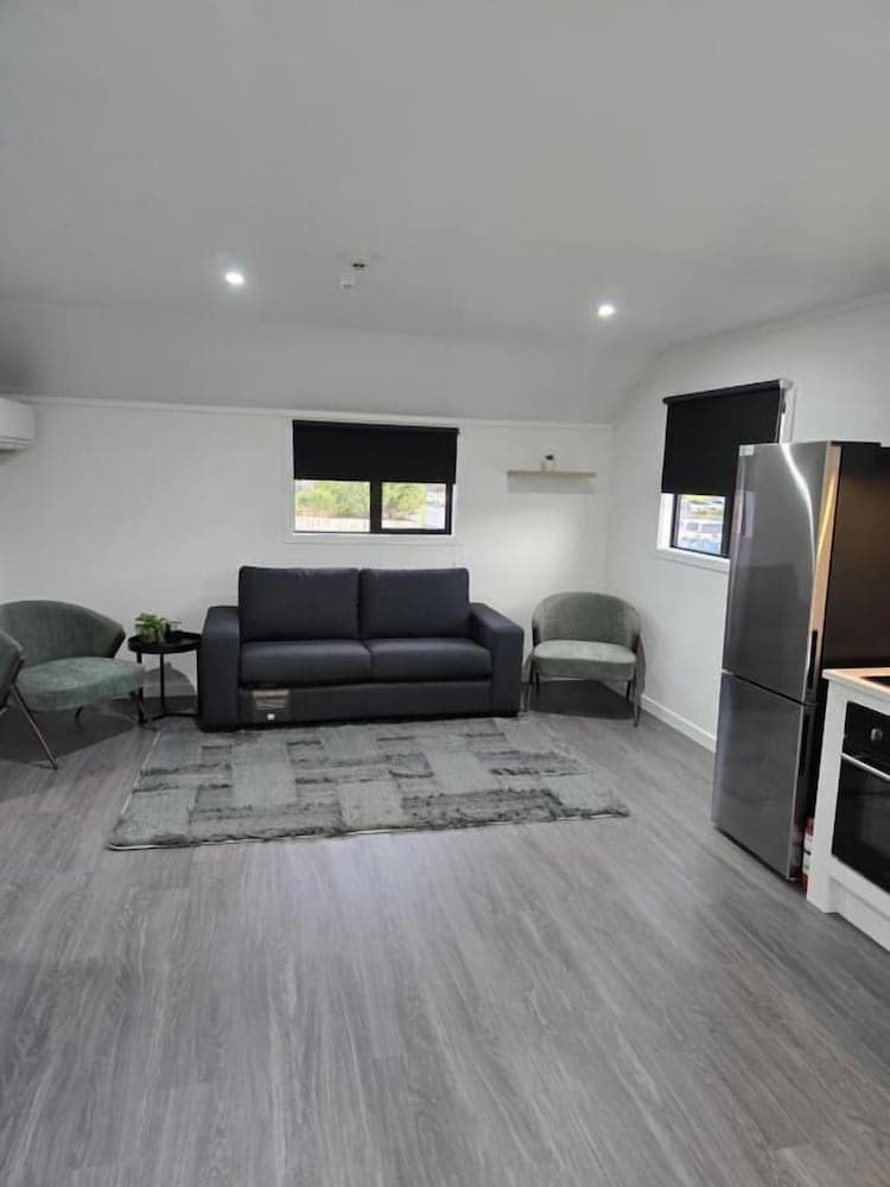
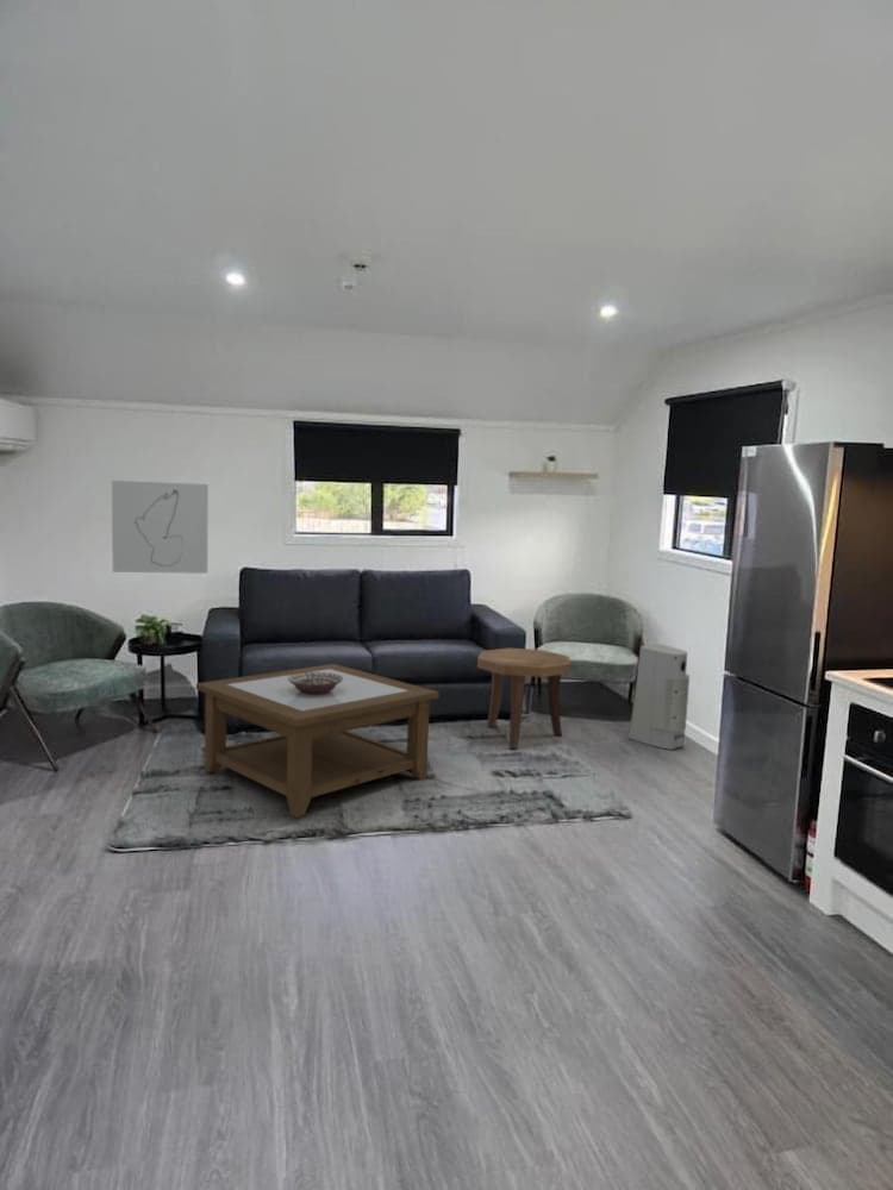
+ coffee table [195,663,441,819]
+ wall art [111,480,210,575]
+ side table [476,647,572,750]
+ decorative bowl [288,672,343,695]
+ air purifier [627,643,691,751]
